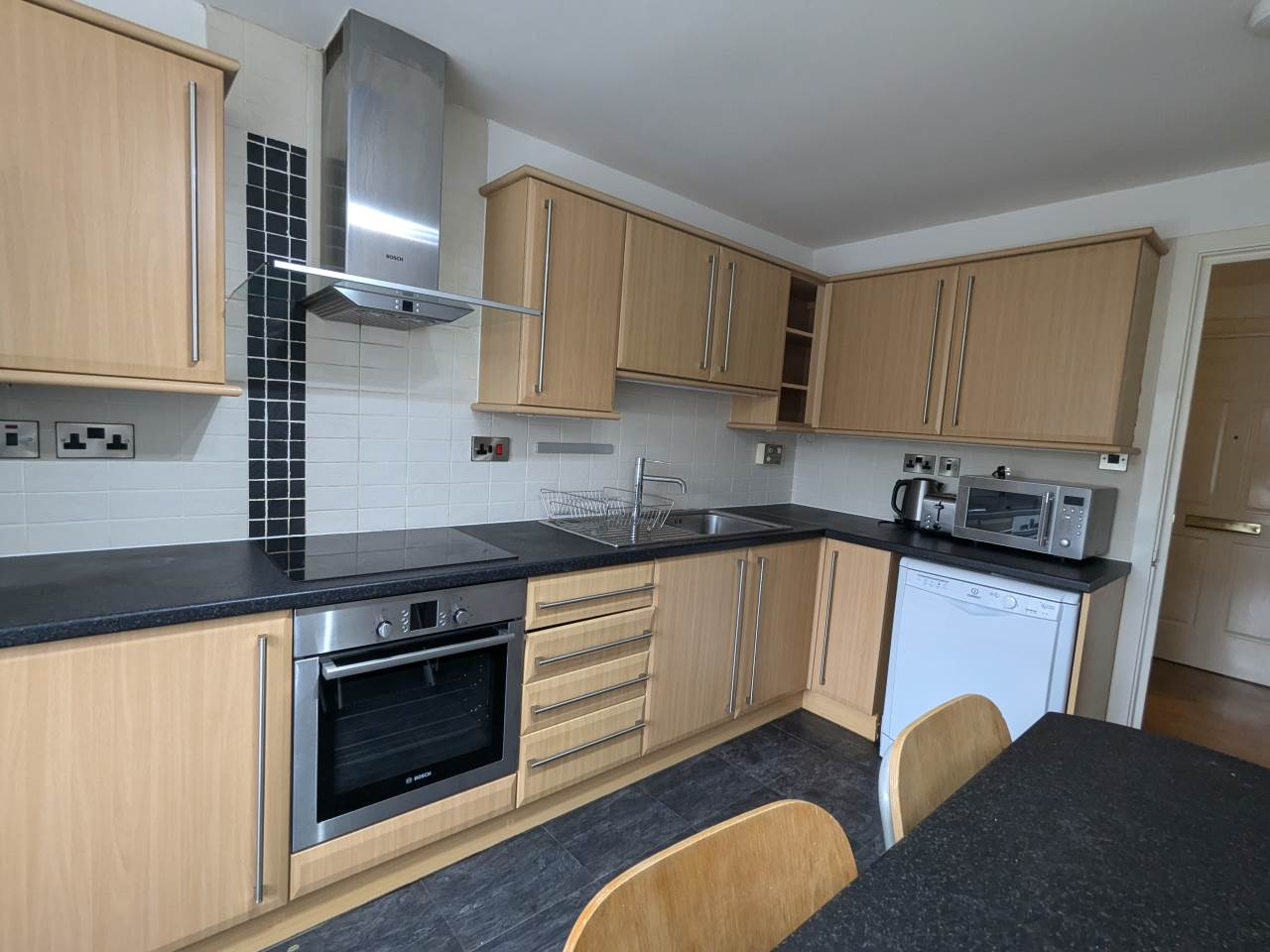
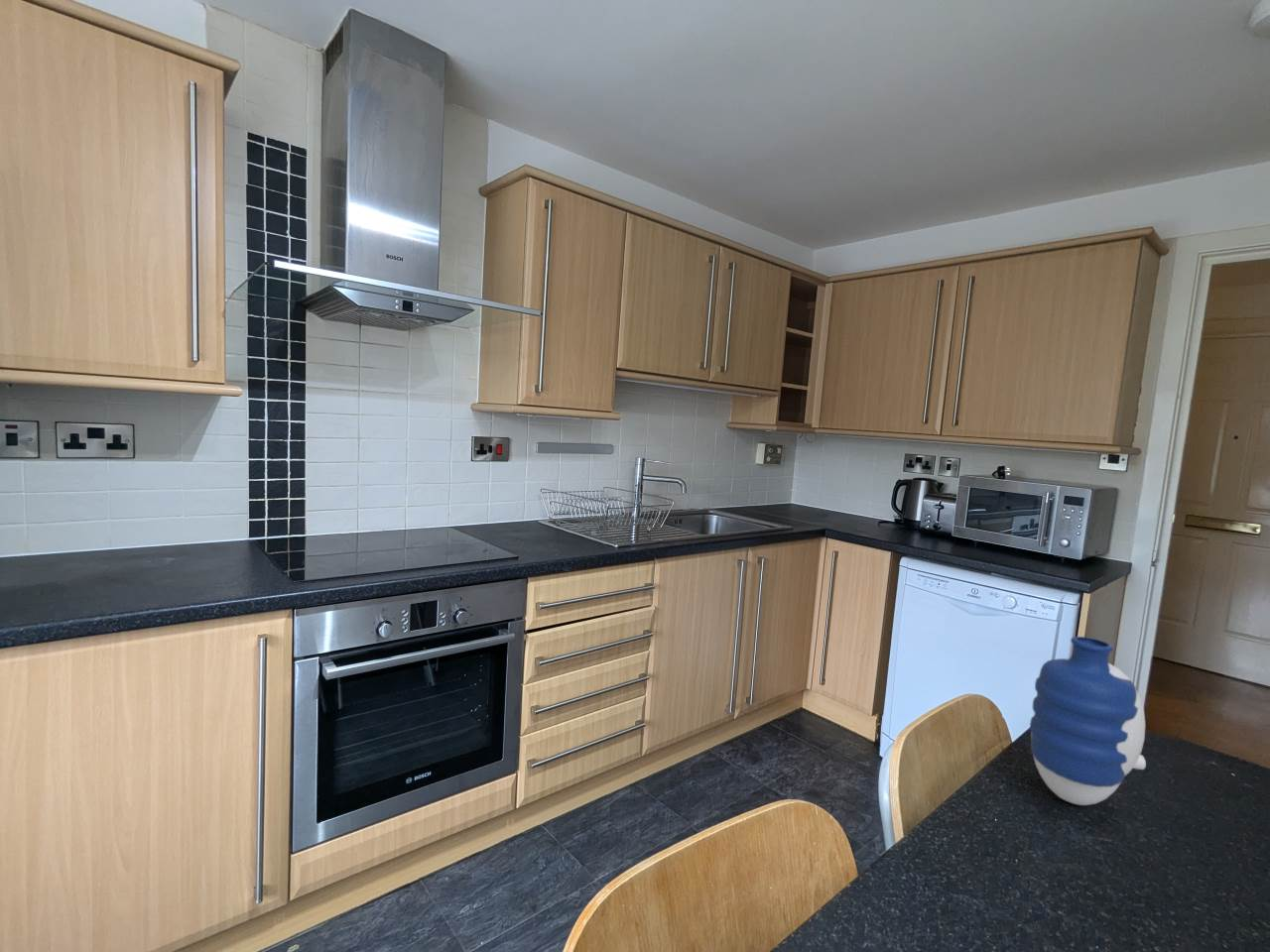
+ vase [1029,636,1147,806]
